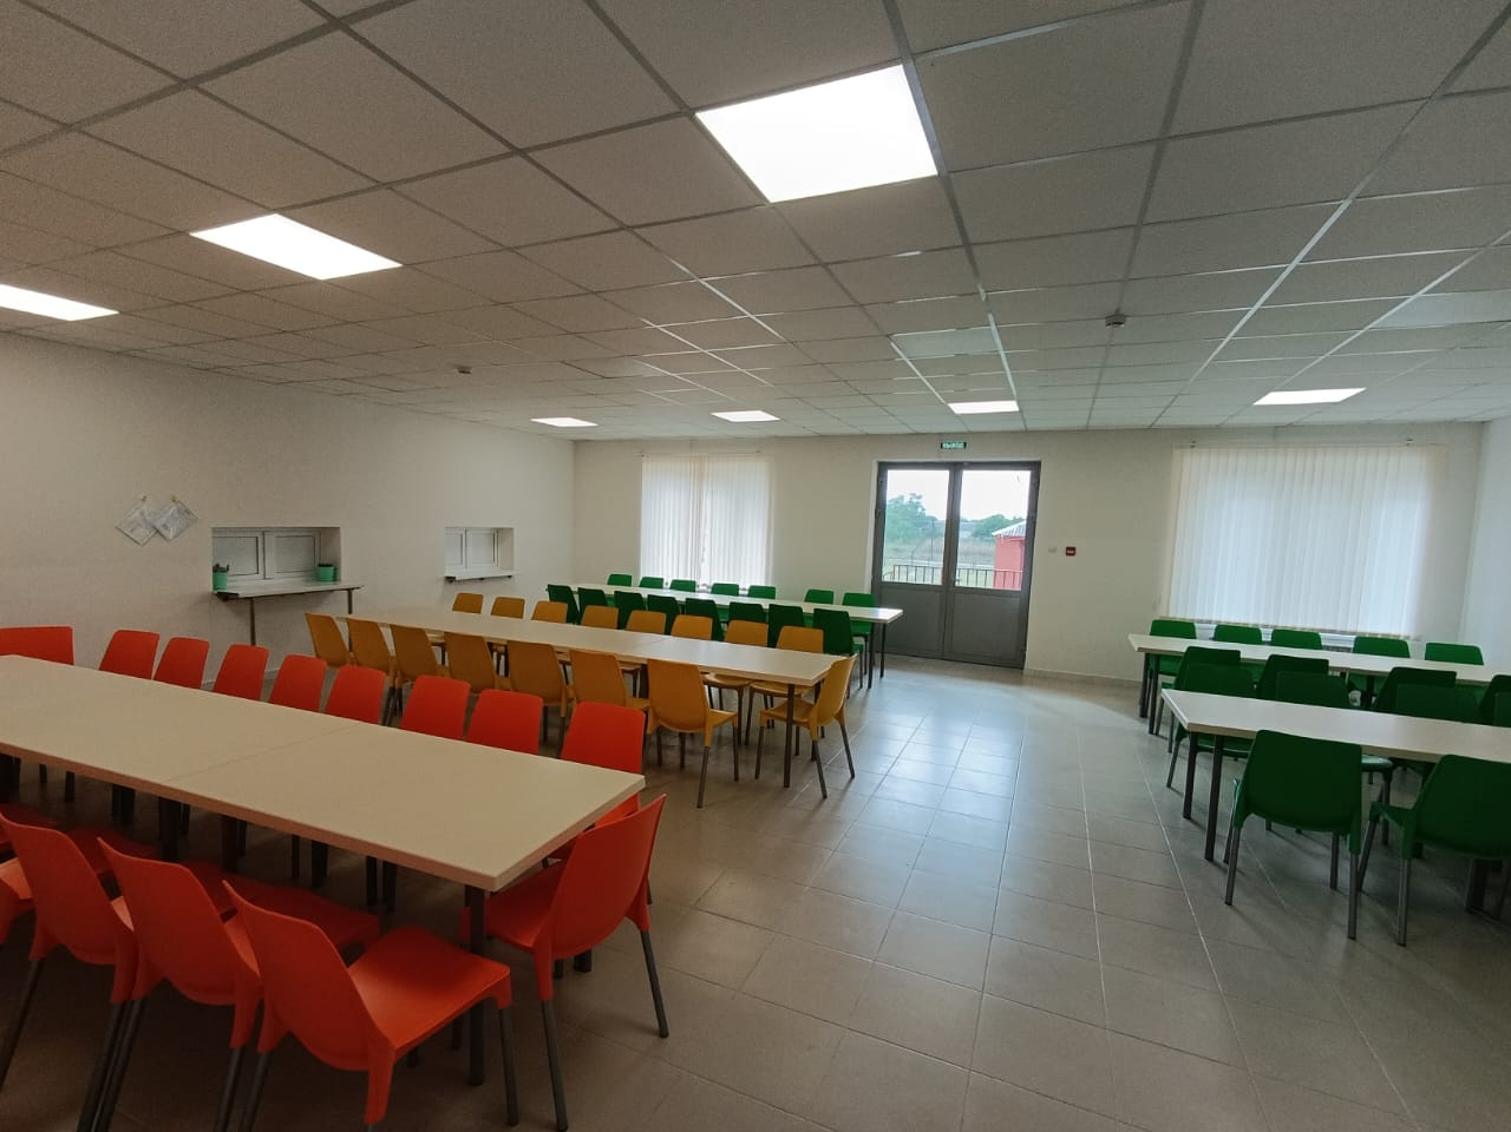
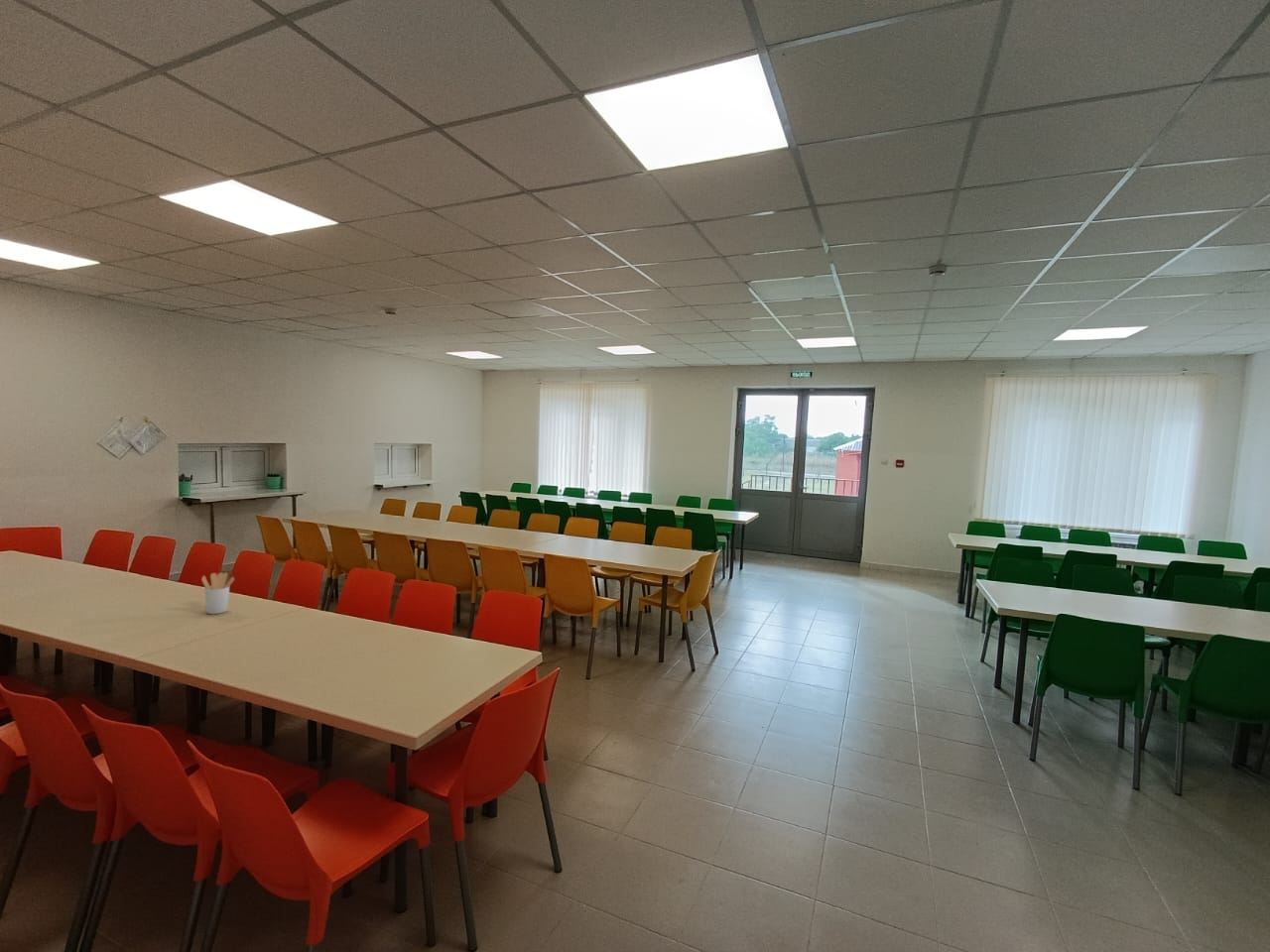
+ utensil holder [200,571,236,615]
